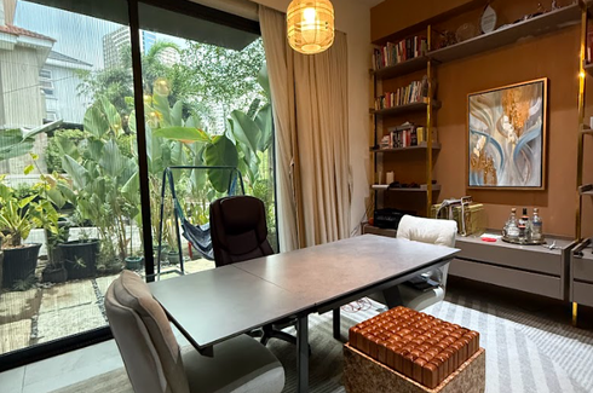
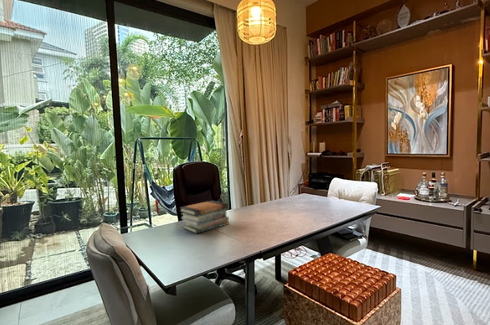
+ book stack [179,199,230,234]
